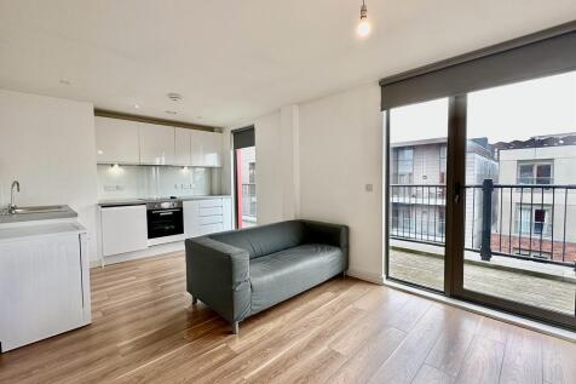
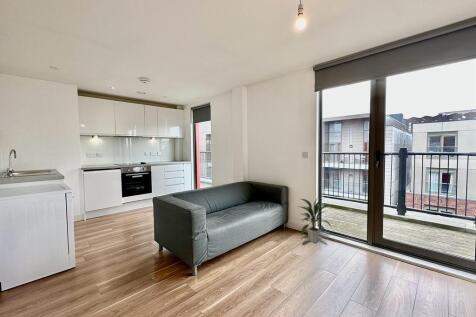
+ indoor plant [296,196,333,244]
